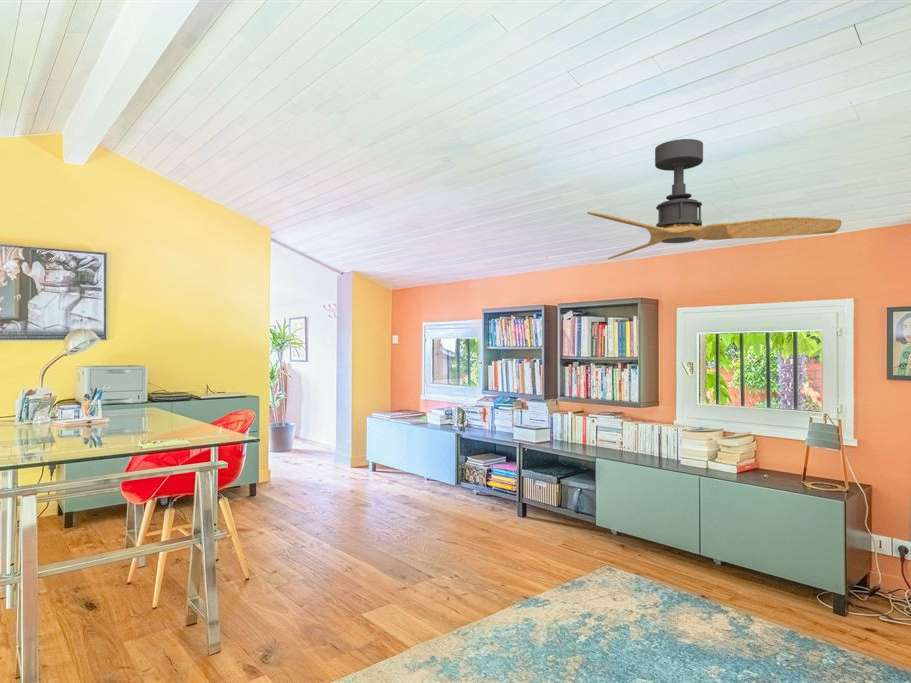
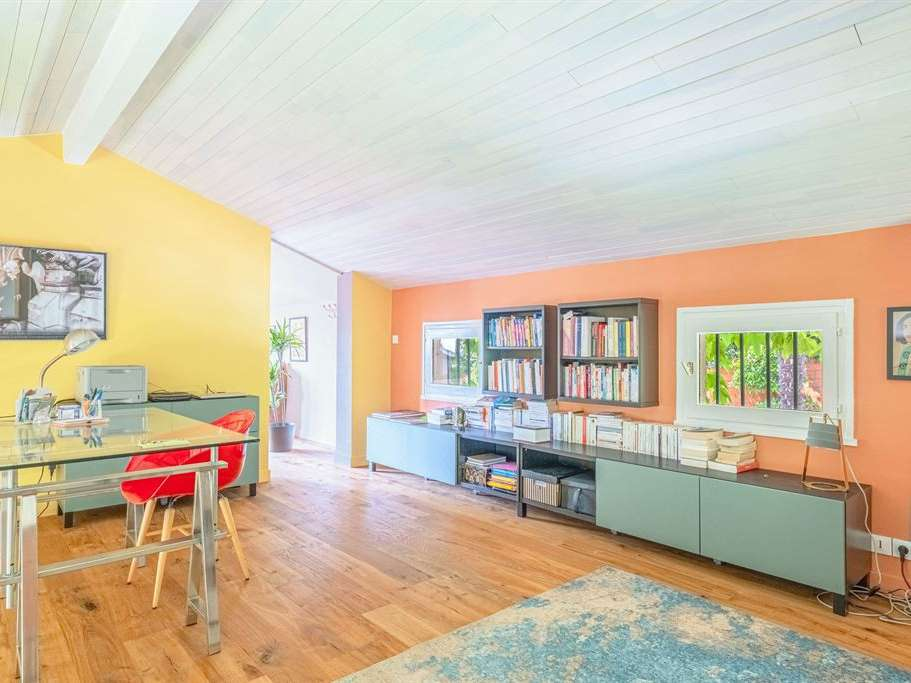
- ceiling fan [586,138,842,260]
